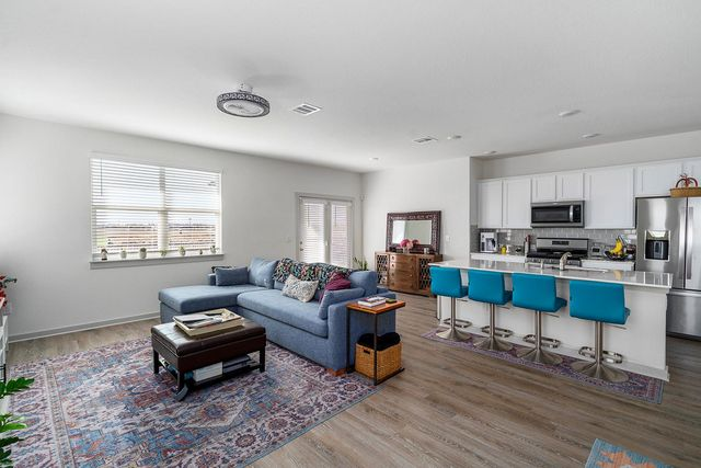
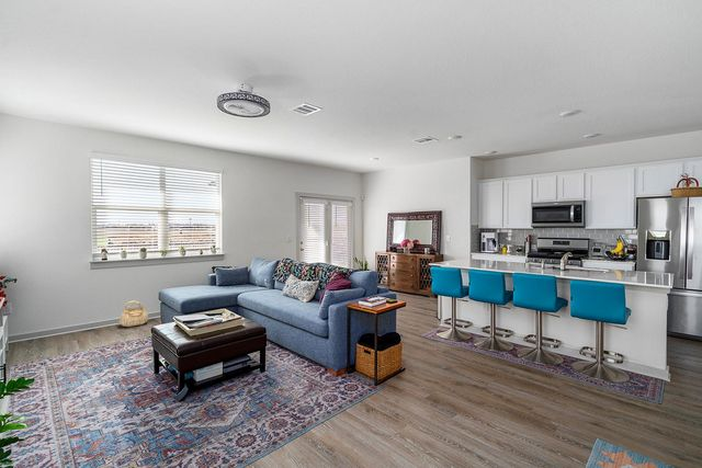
+ basket [118,300,149,328]
